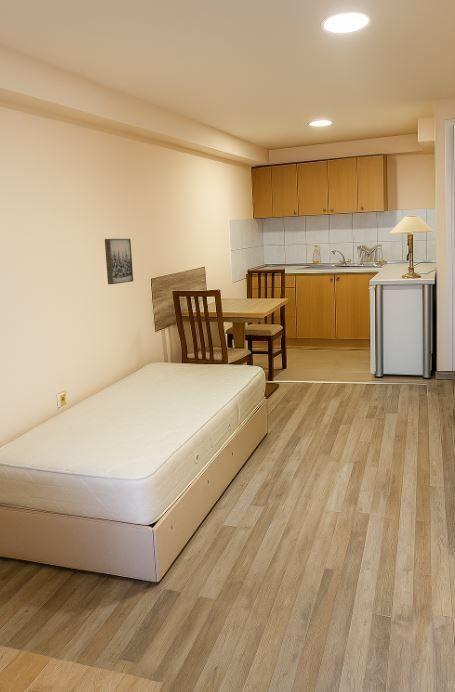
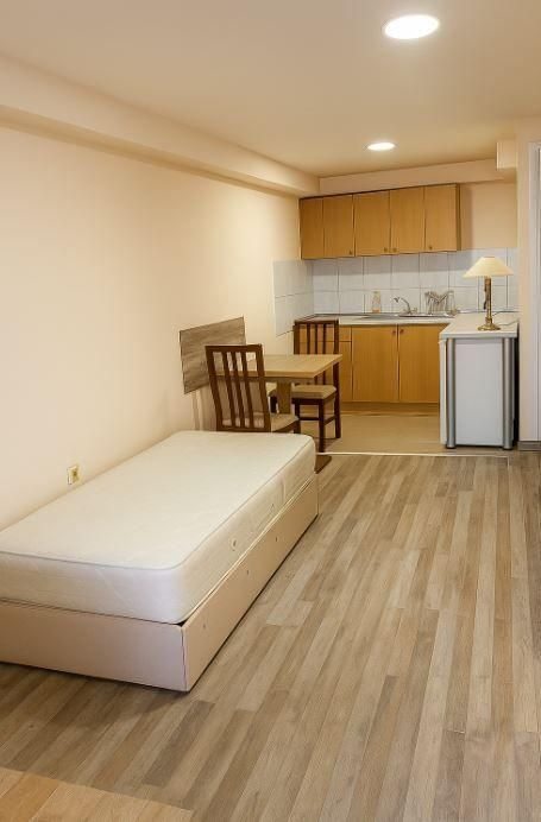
- wall art [104,238,134,285]
